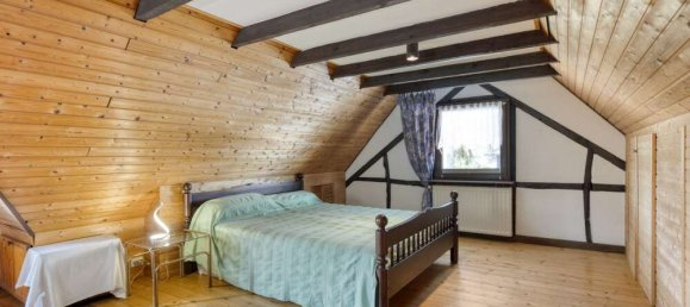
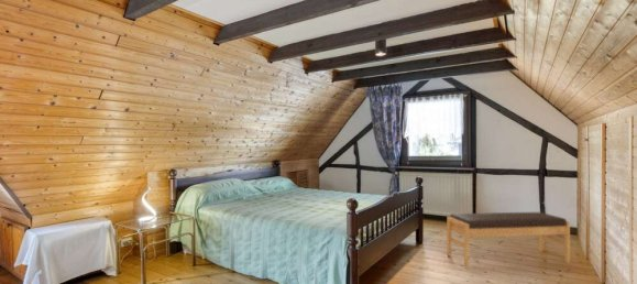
+ bench [446,211,571,269]
